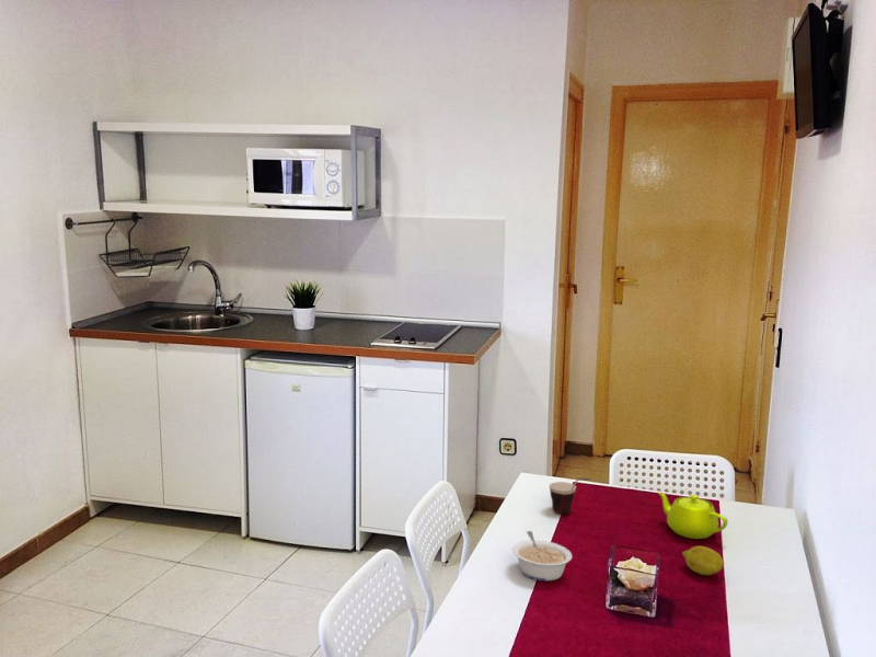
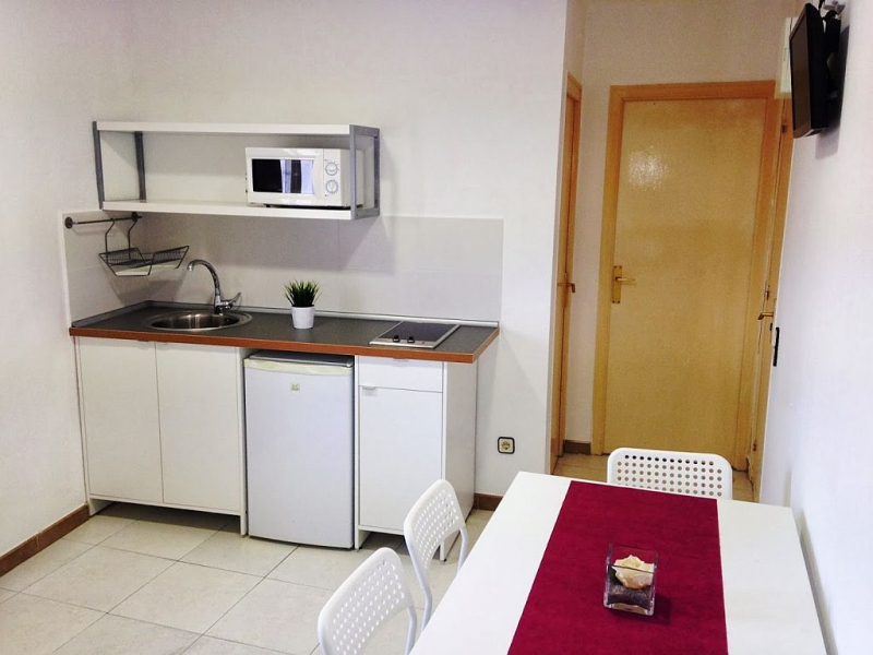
- cup [549,477,592,515]
- teapot [656,491,729,540]
- legume [511,530,573,581]
- fruit [681,545,725,576]
